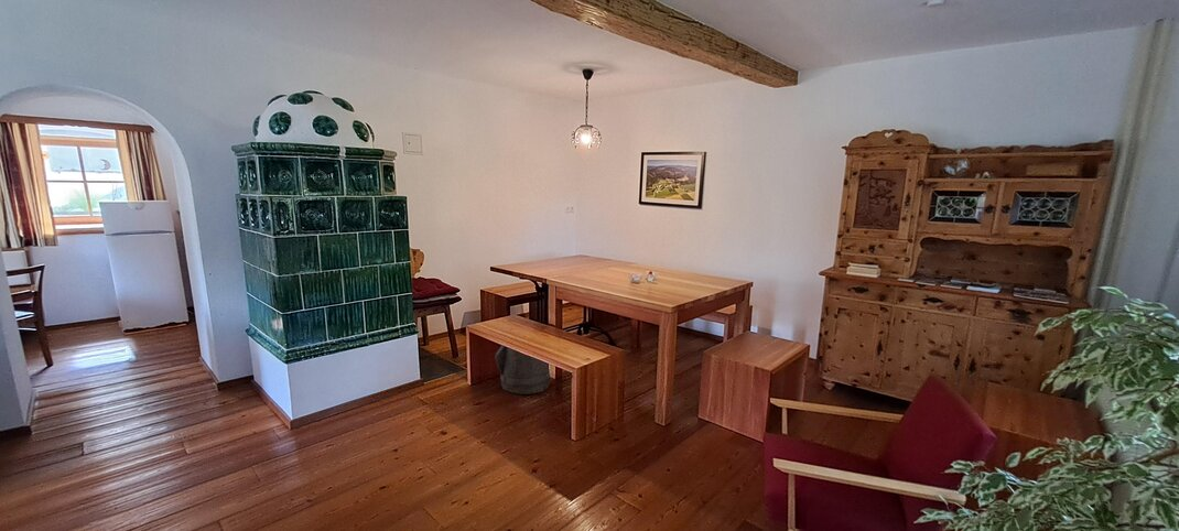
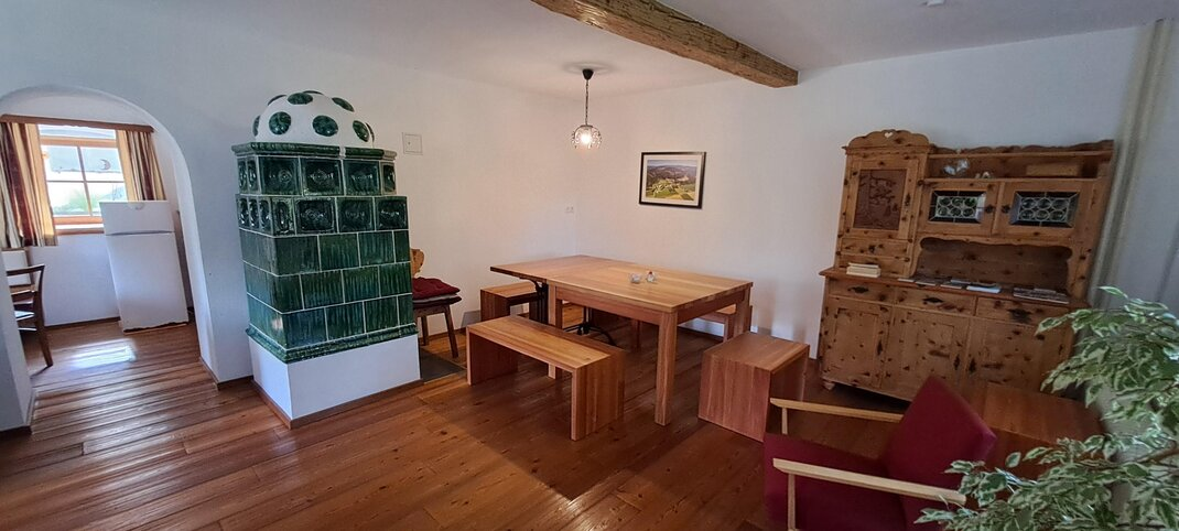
- bucket [494,345,551,395]
